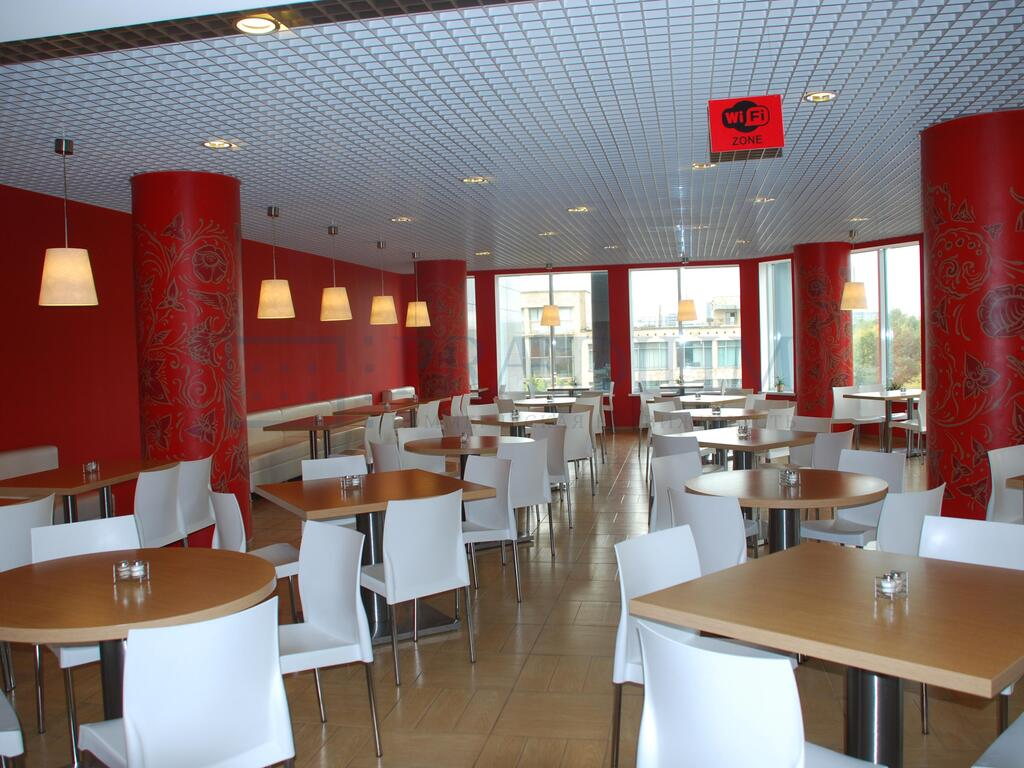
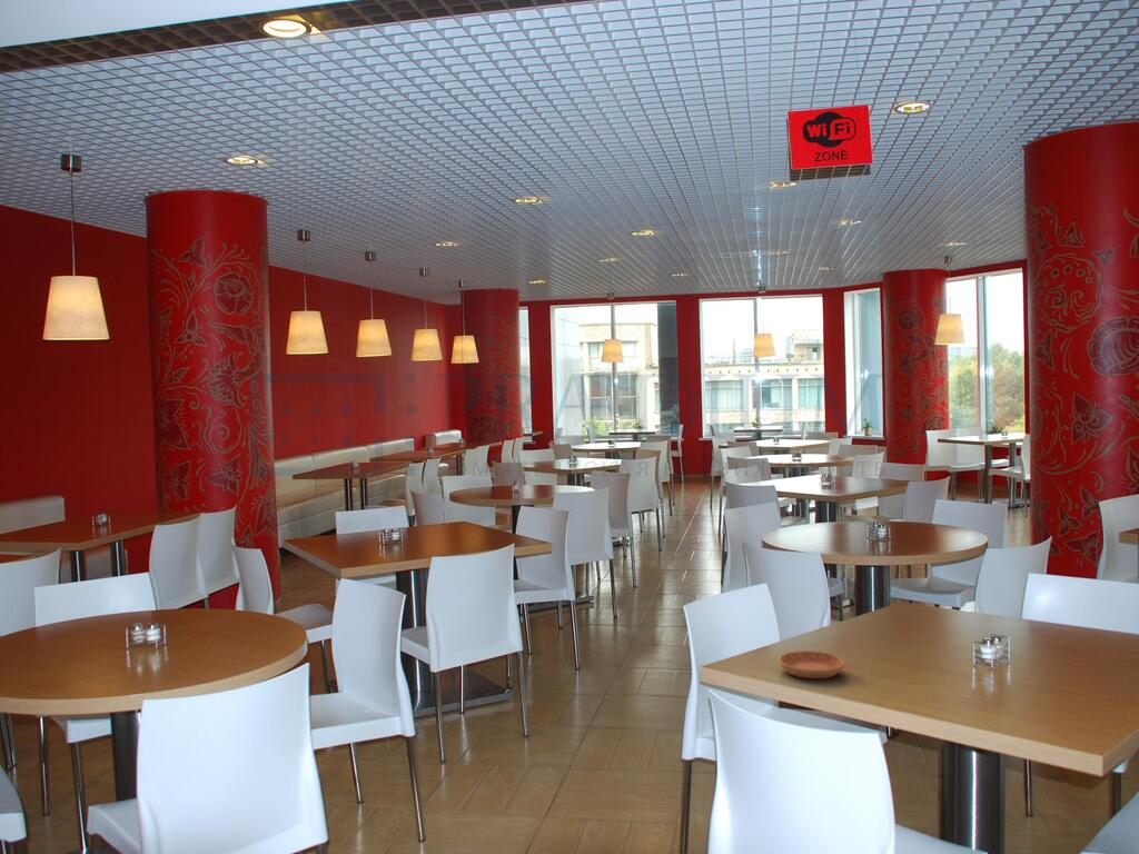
+ saucer [778,649,845,679]
